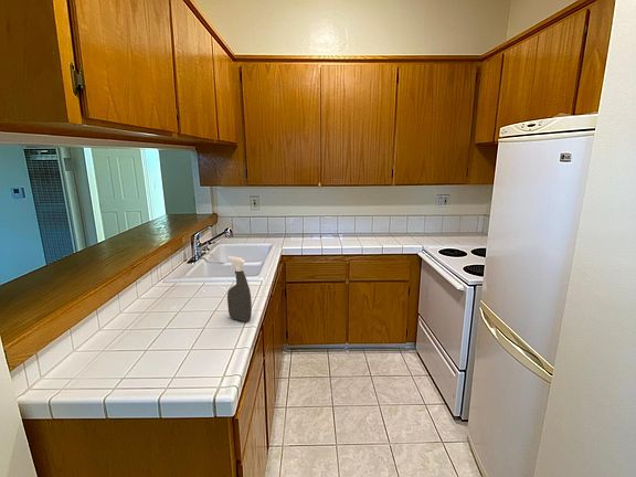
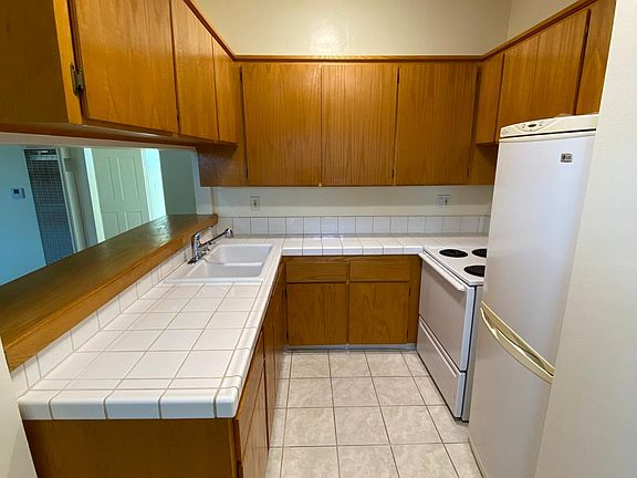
- spray bottle [226,255,253,322]
